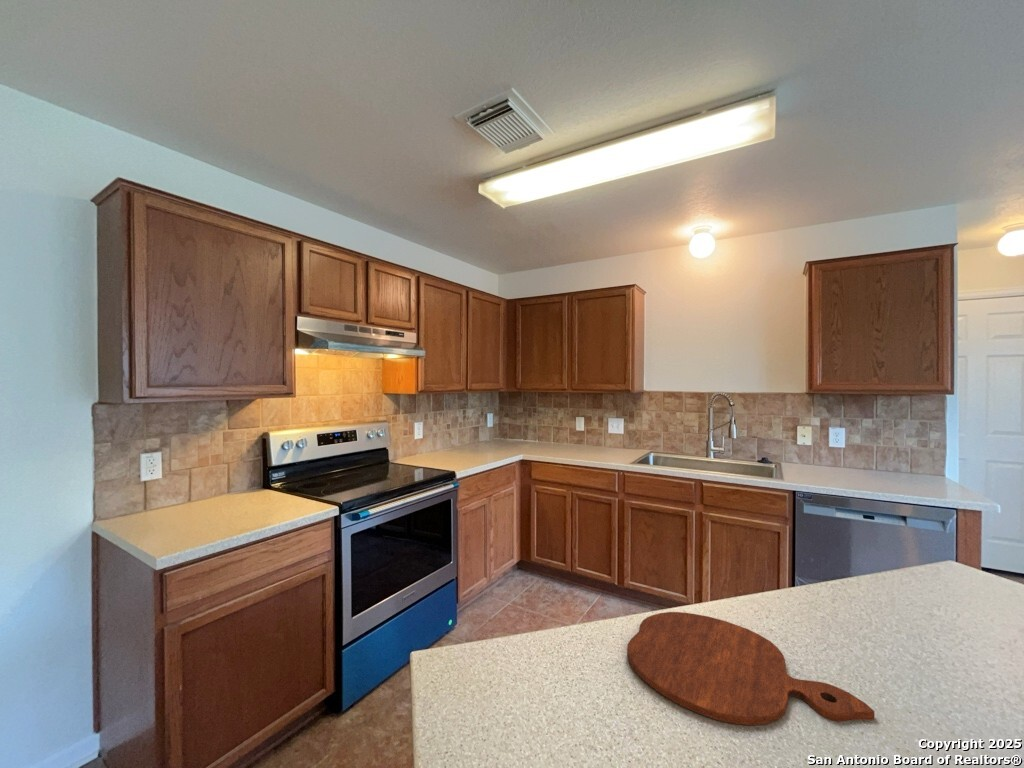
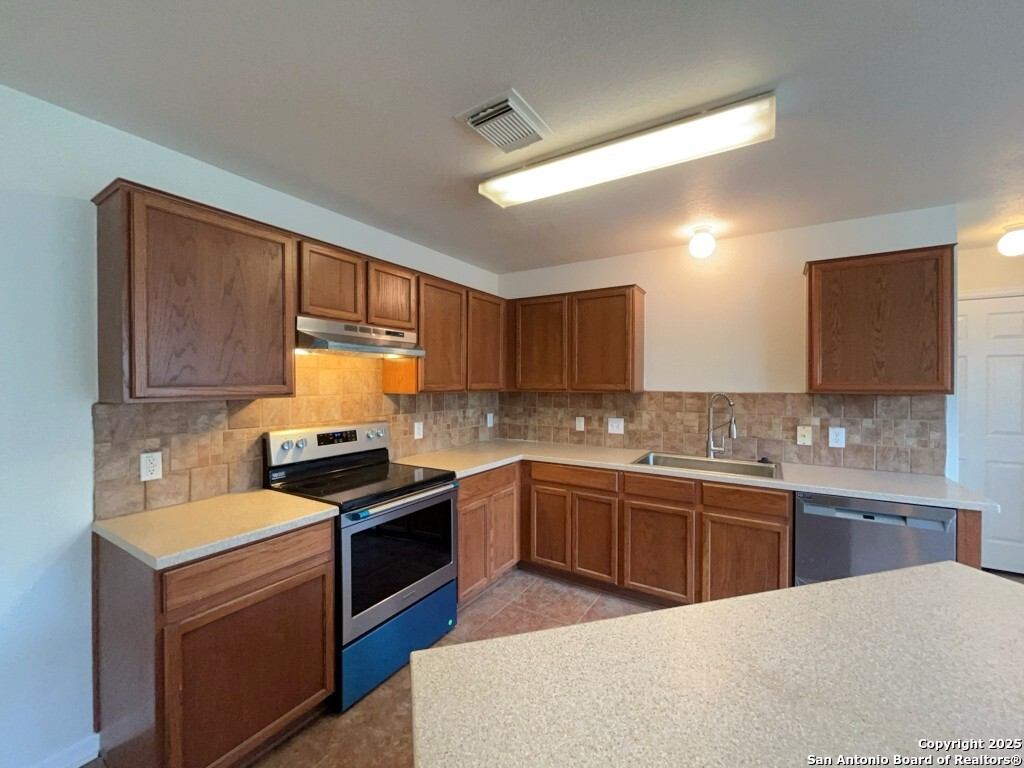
- cutting board [626,611,875,726]
